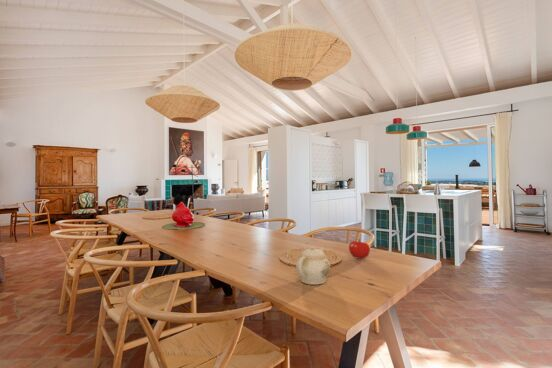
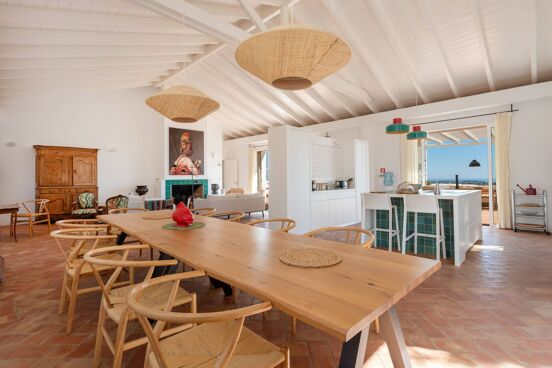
- fruit [348,238,371,260]
- teapot [295,245,331,286]
